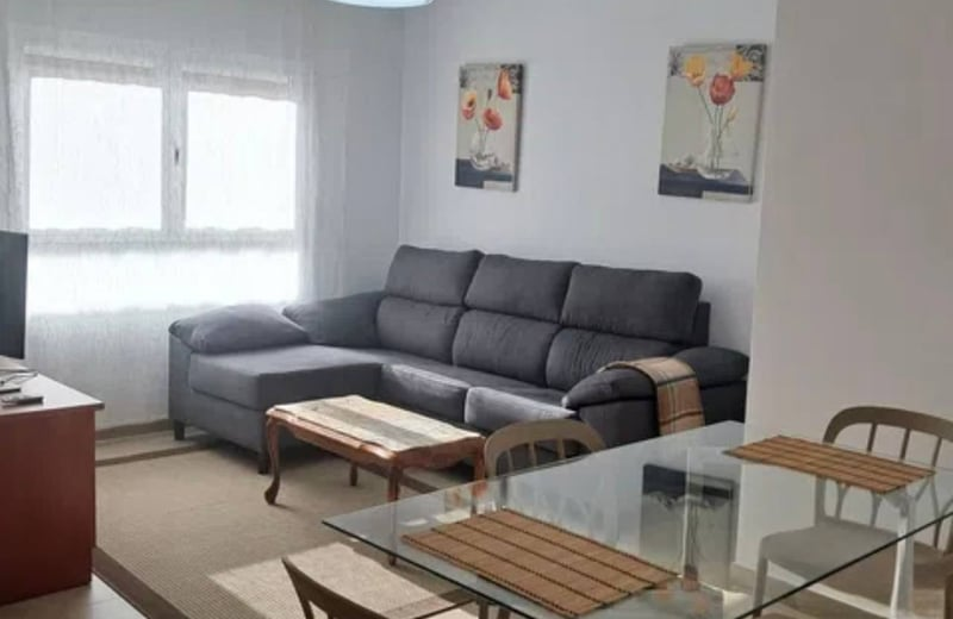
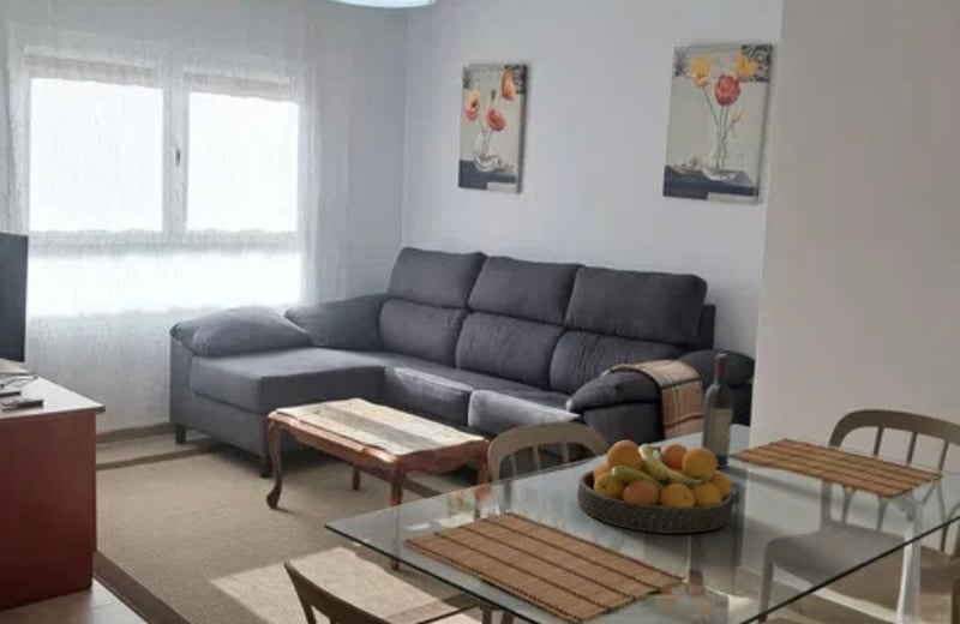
+ wine bottle [700,353,734,469]
+ fruit bowl [576,439,734,534]
